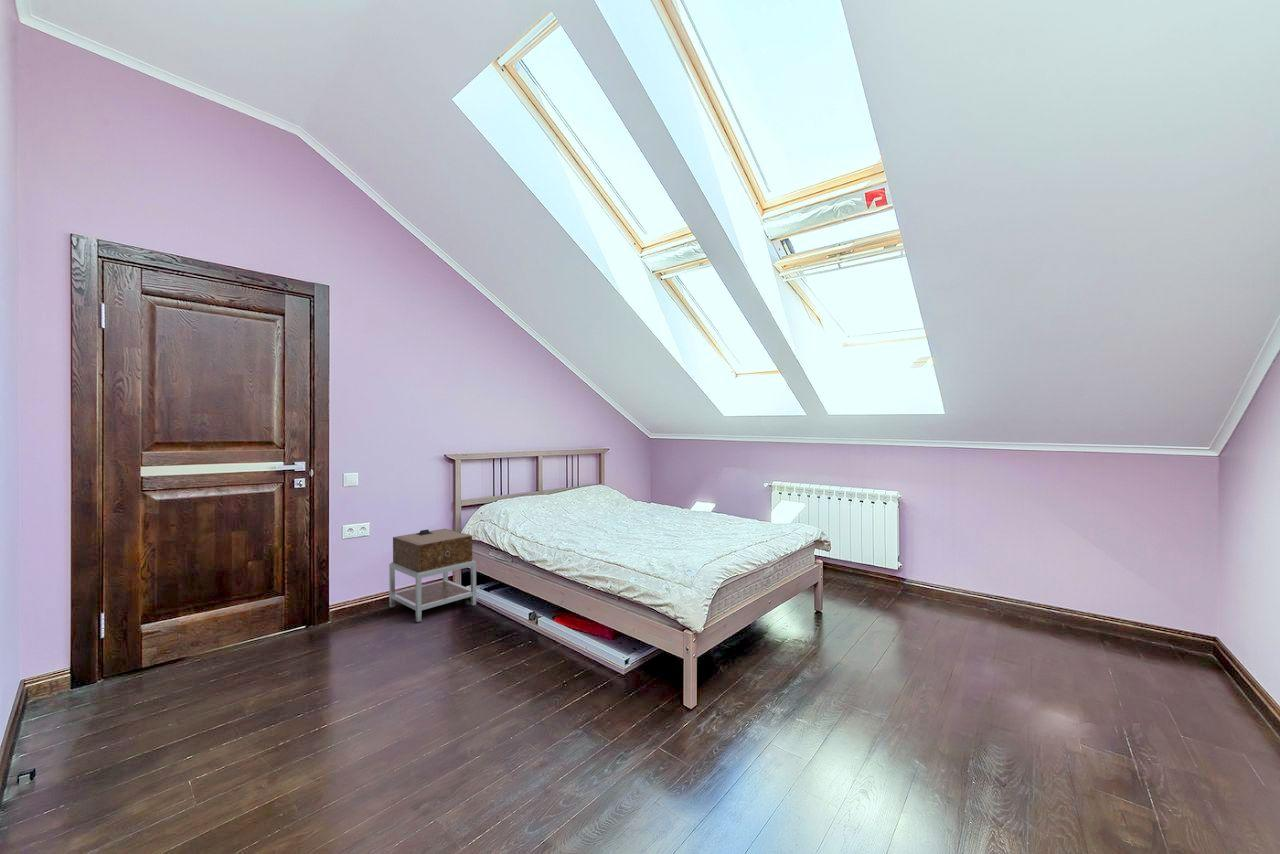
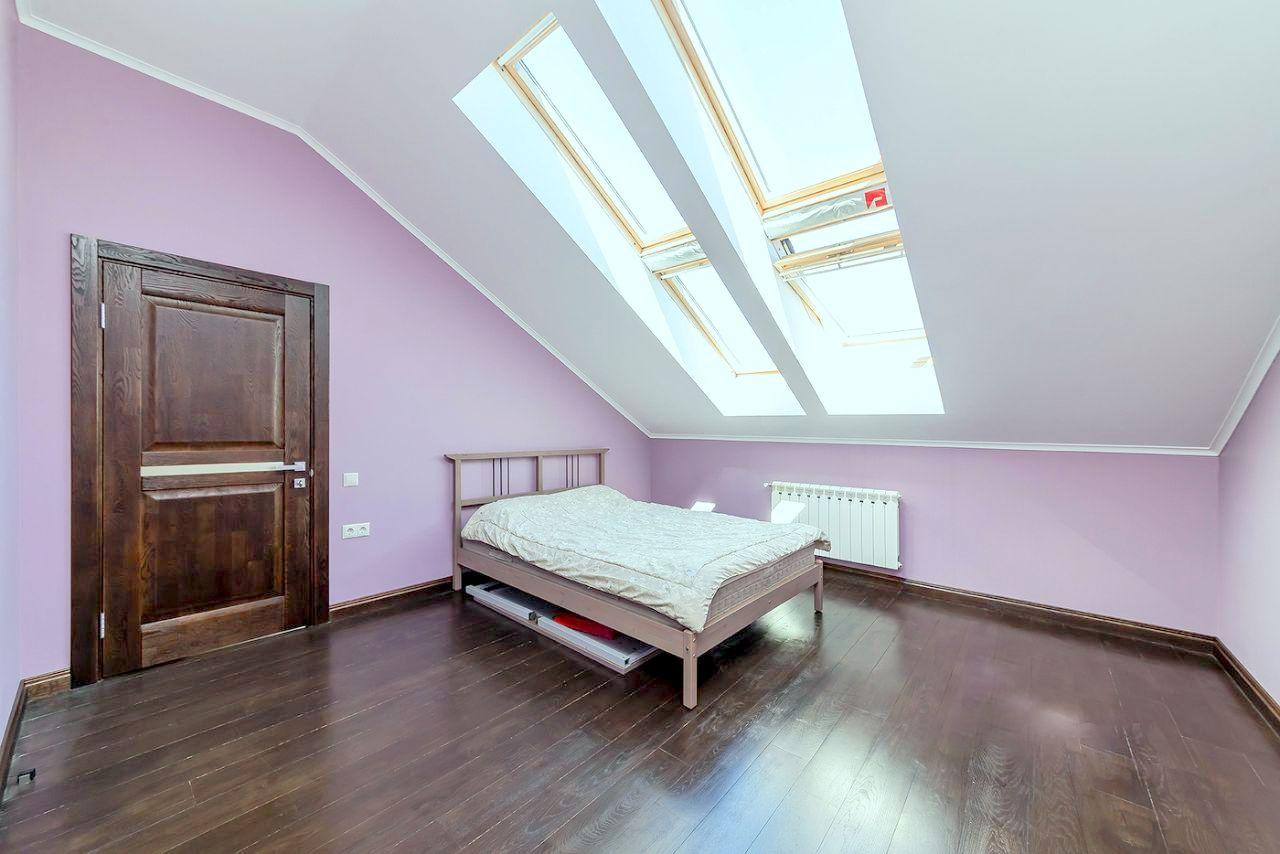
- nightstand [388,528,477,623]
